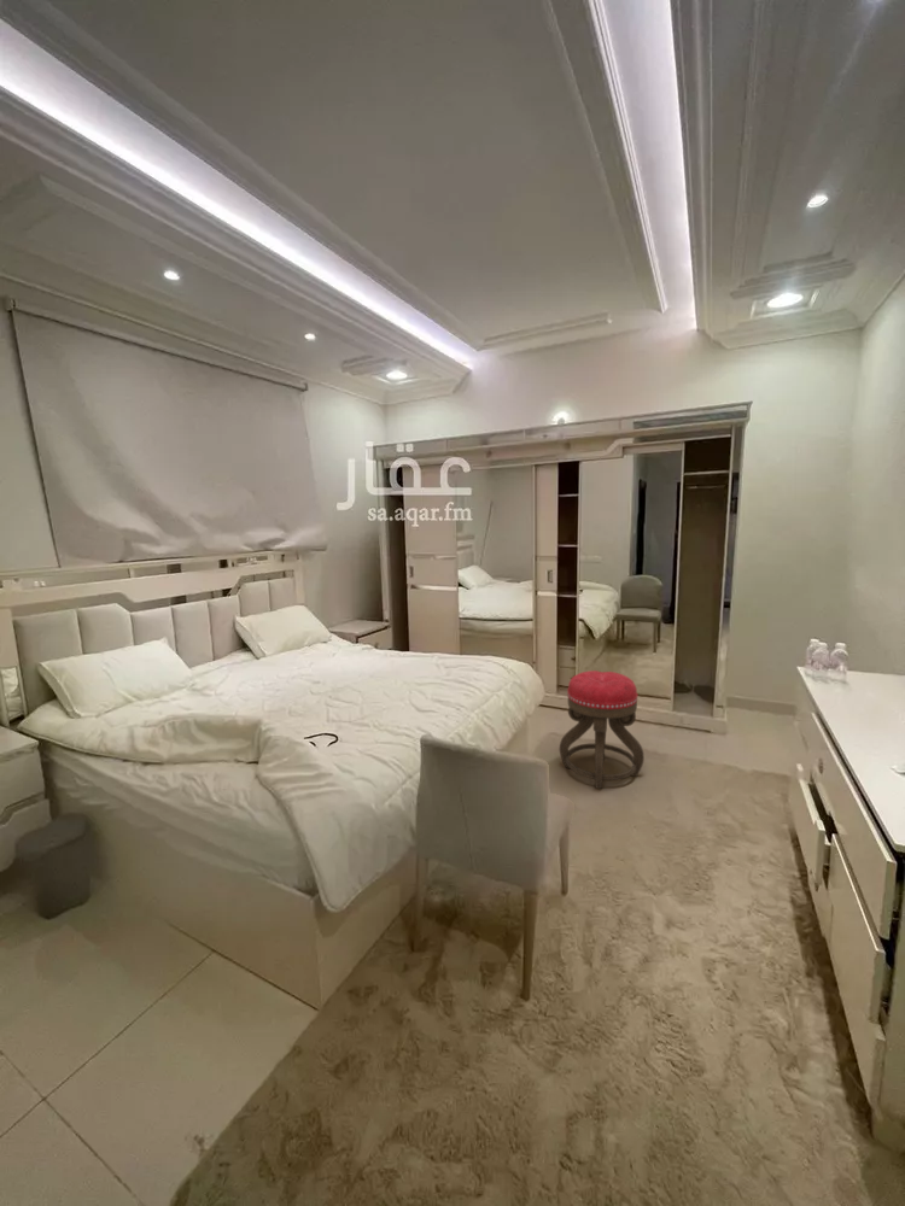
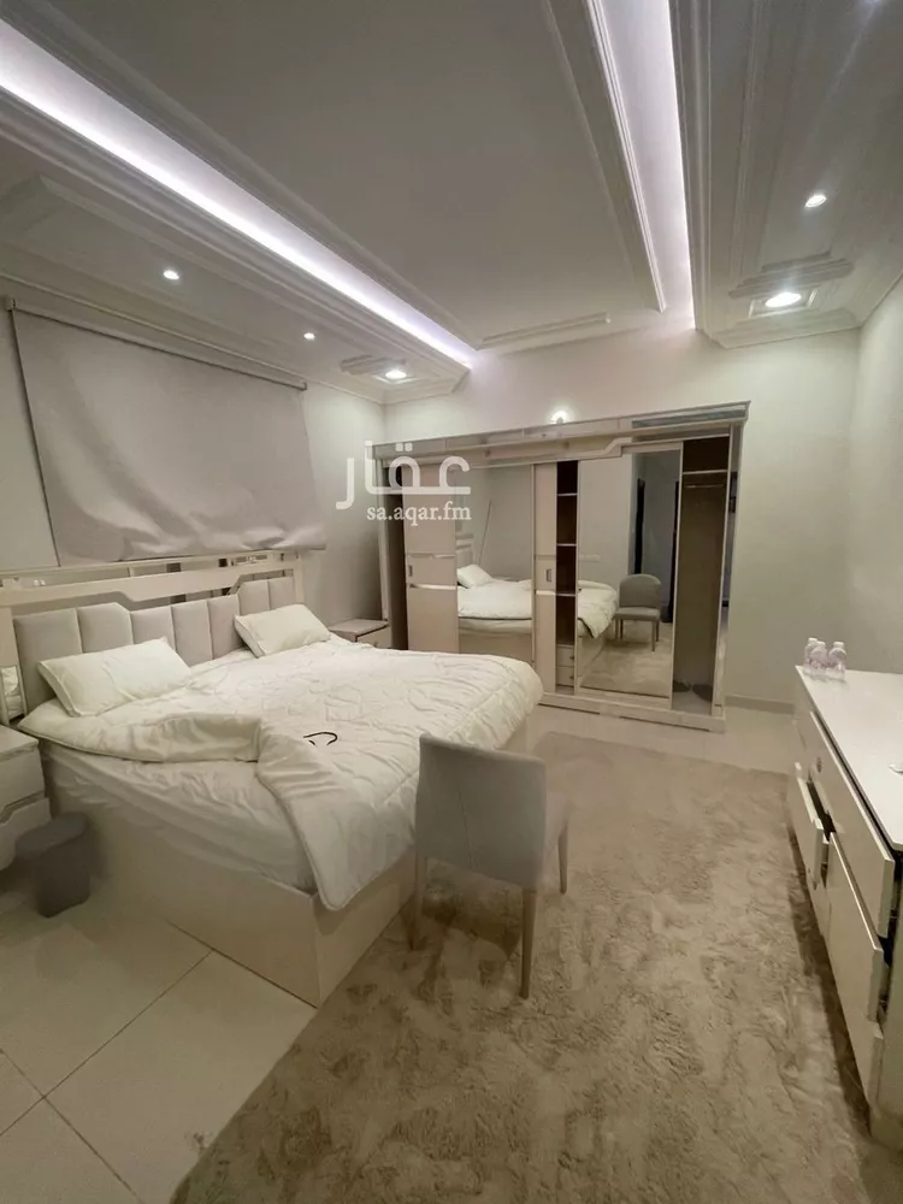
- ottoman [559,669,646,790]
